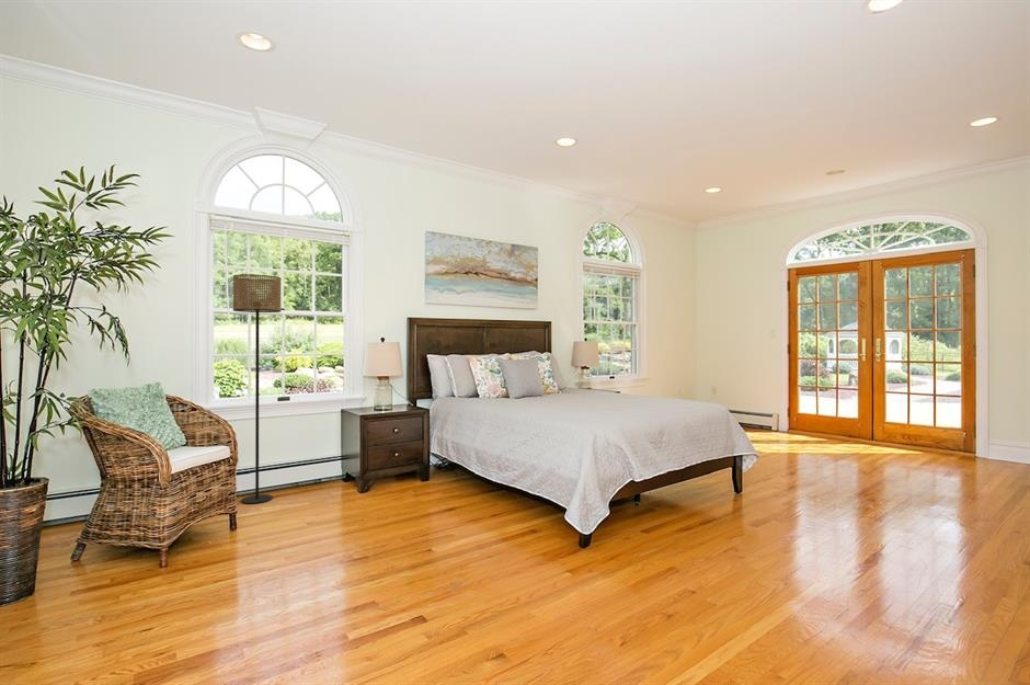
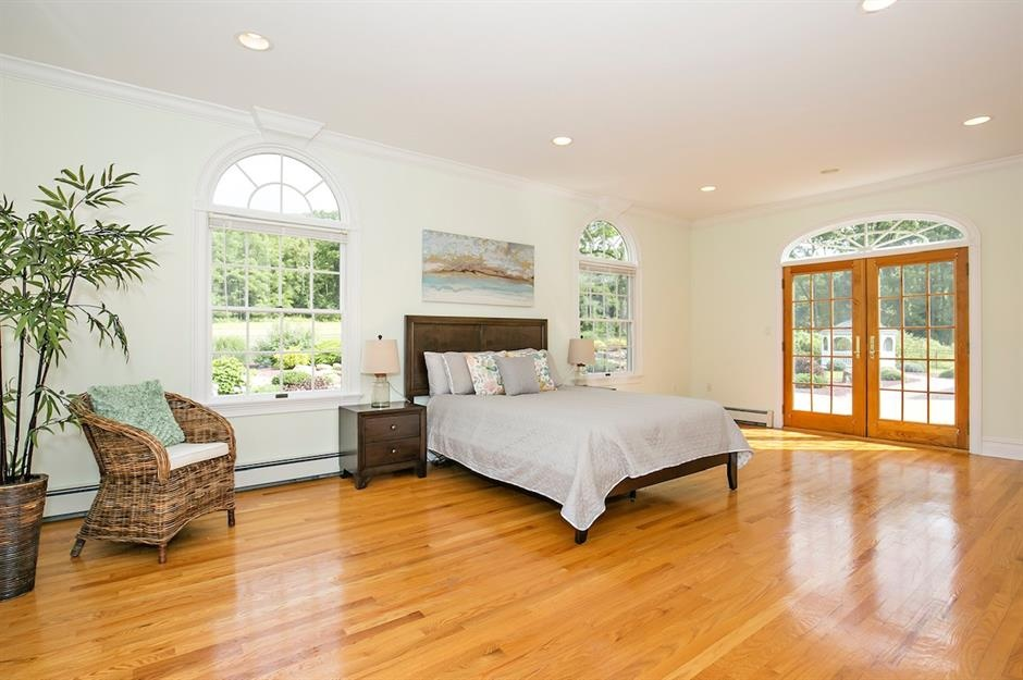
- floor lamp [232,273,282,505]
